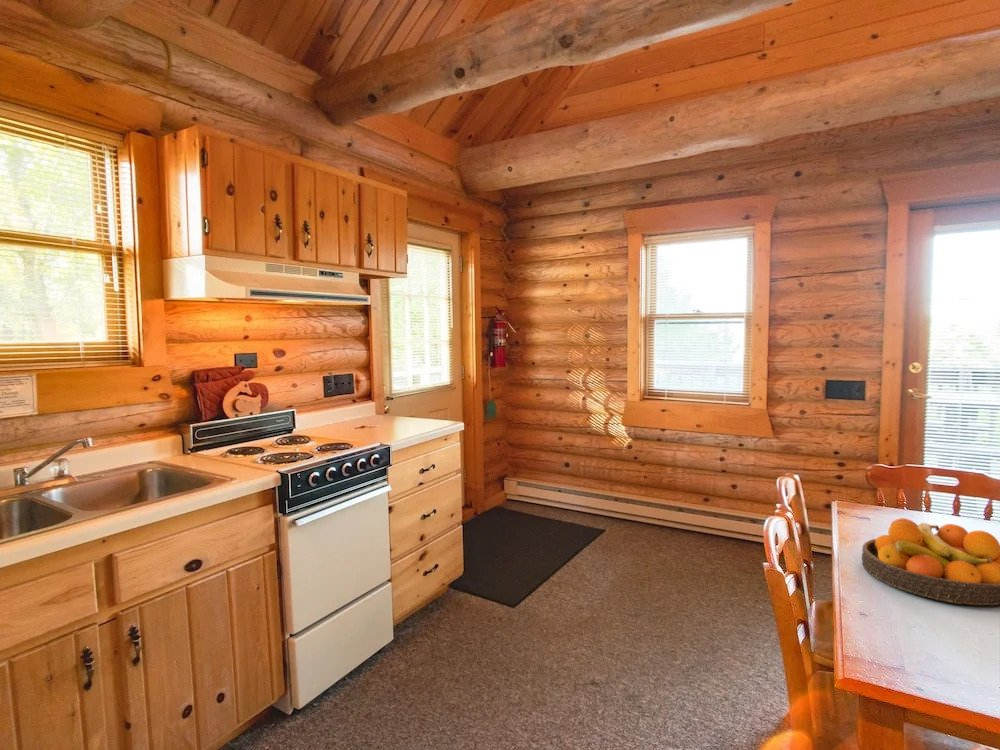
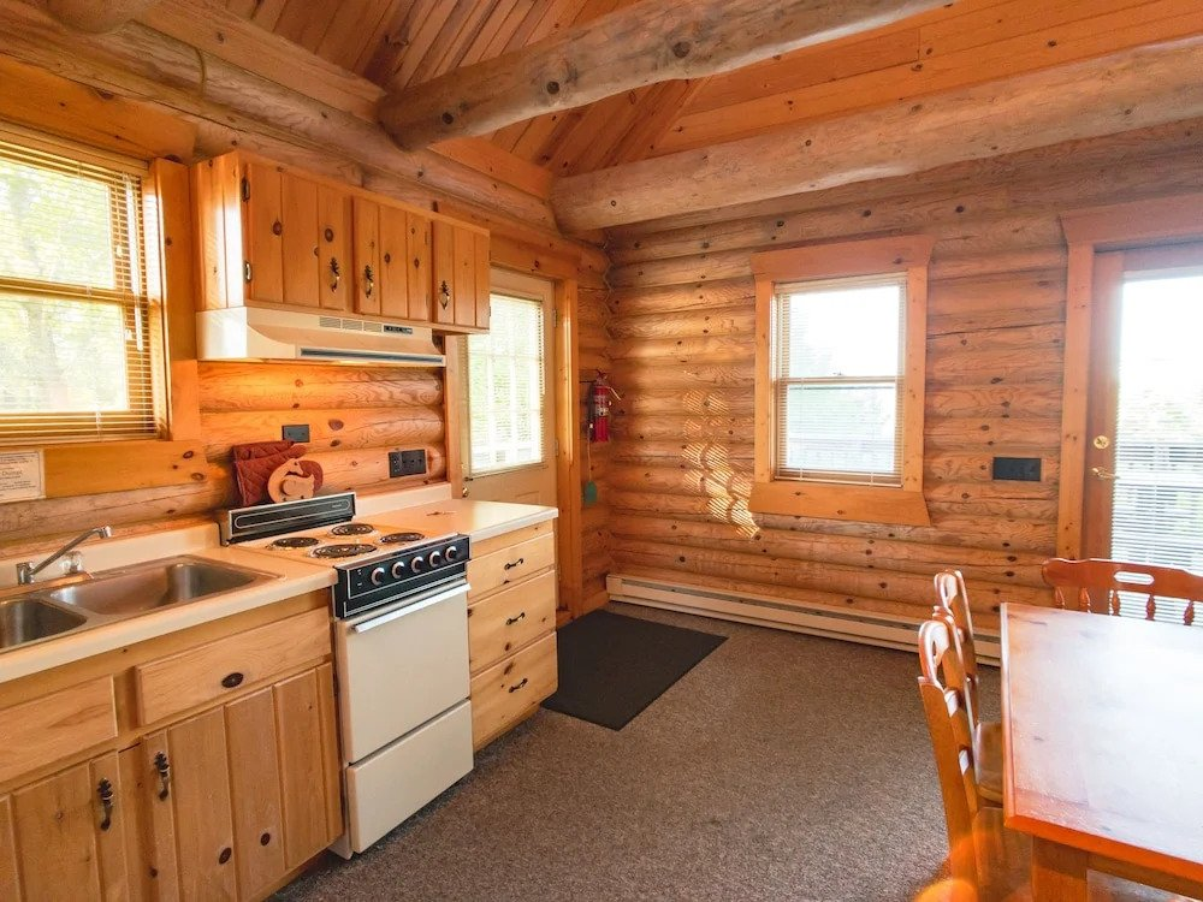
- fruit bowl [861,517,1000,606]
